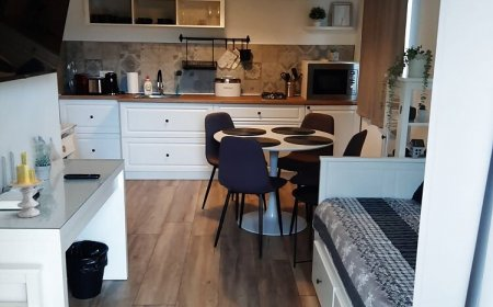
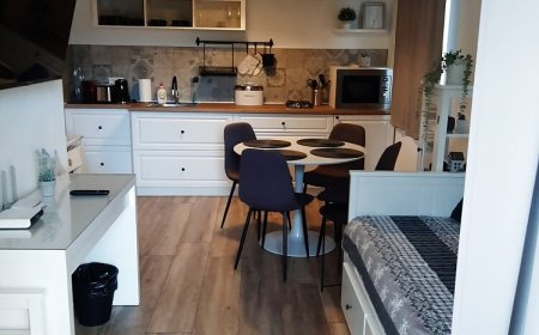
- candle [8,151,45,218]
